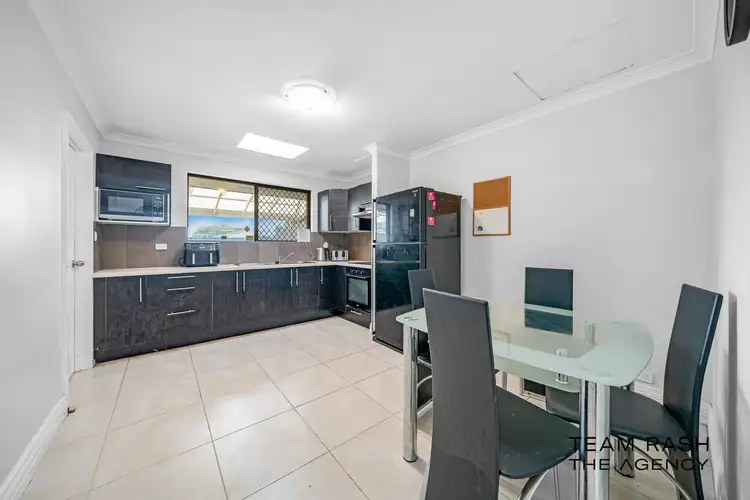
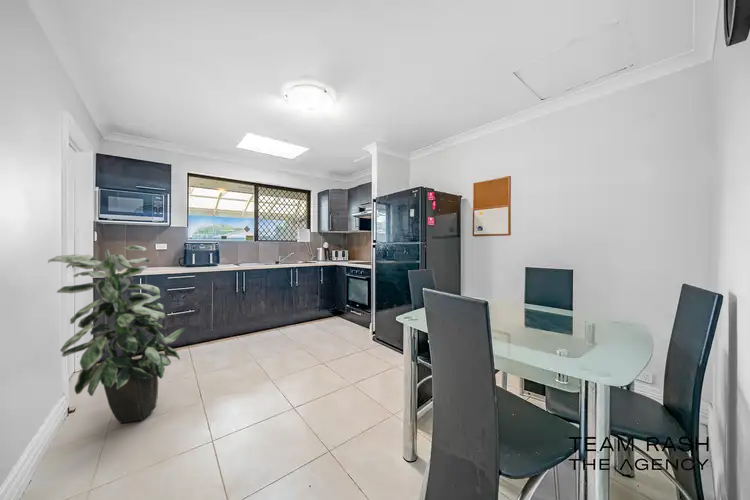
+ indoor plant [47,245,185,425]
